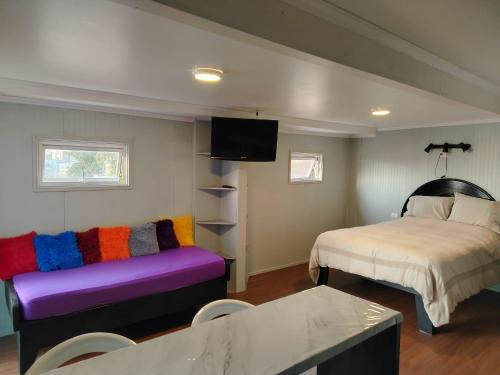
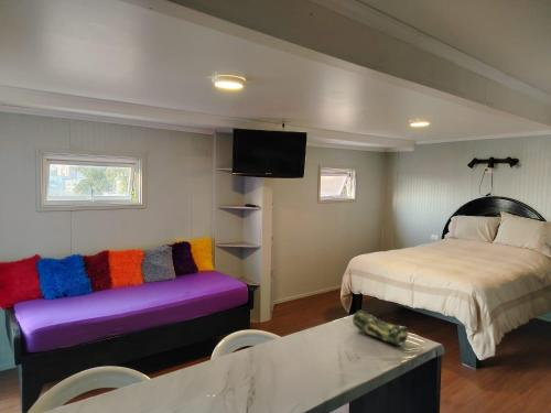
+ pencil case [352,309,409,347]
